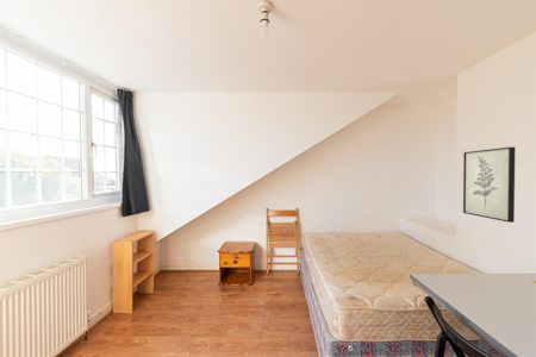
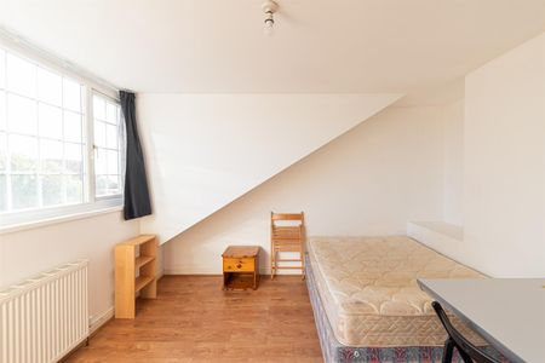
- wall art [462,146,516,224]
